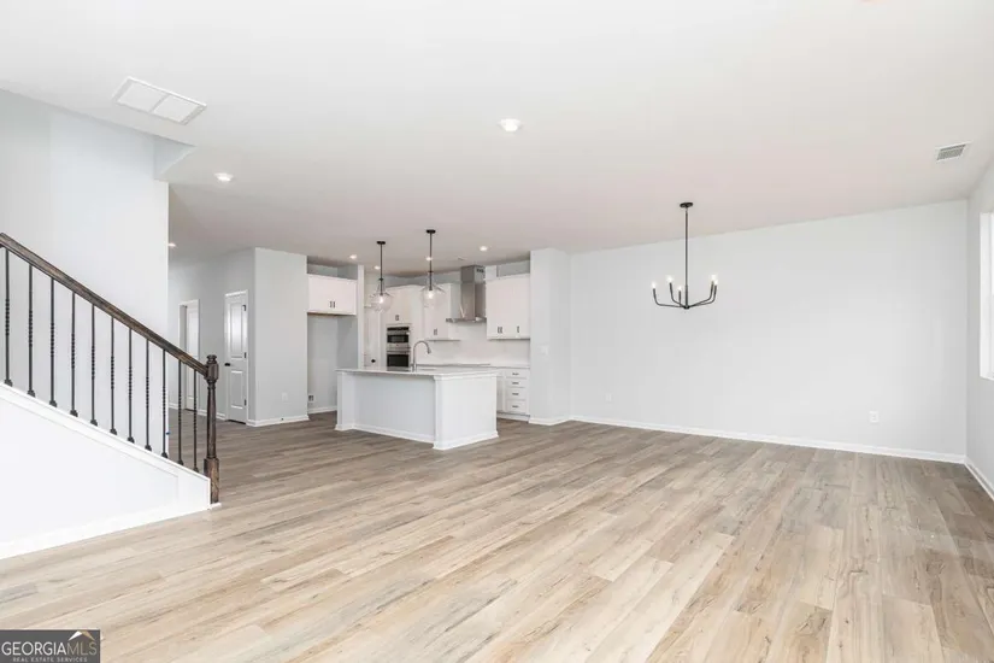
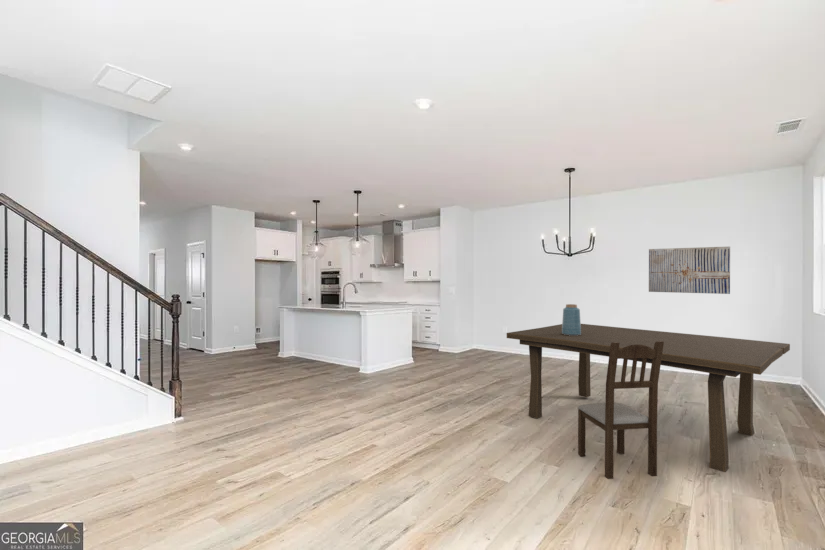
+ dining table [506,323,791,473]
+ vase [561,303,582,336]
+ chair [577,341,664,480]
+ wall art [648,246,731,295]
